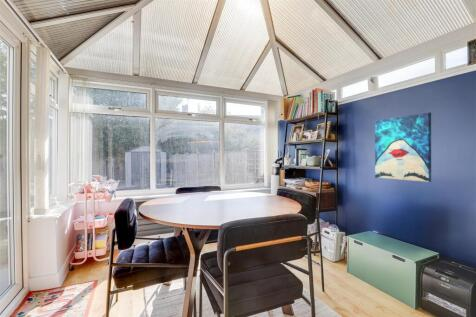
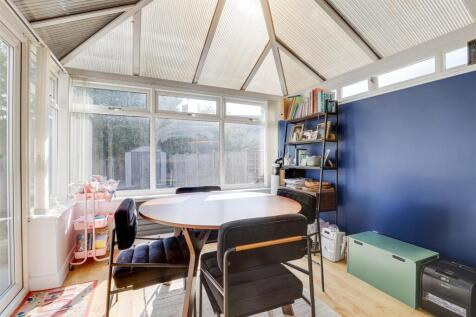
- wall art [374,111,432,183]
